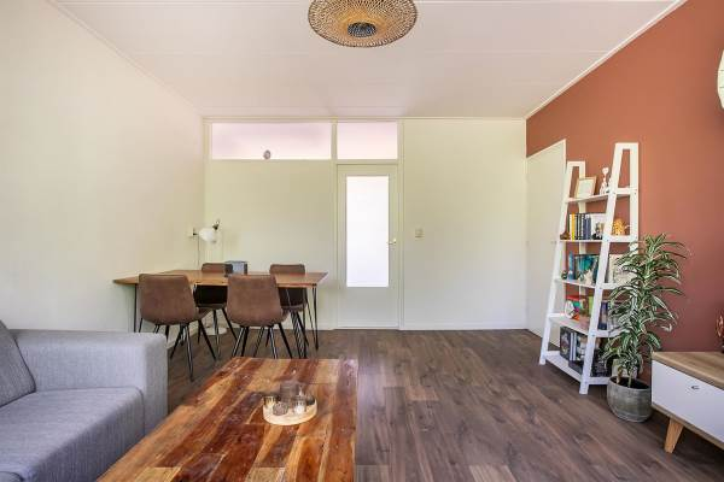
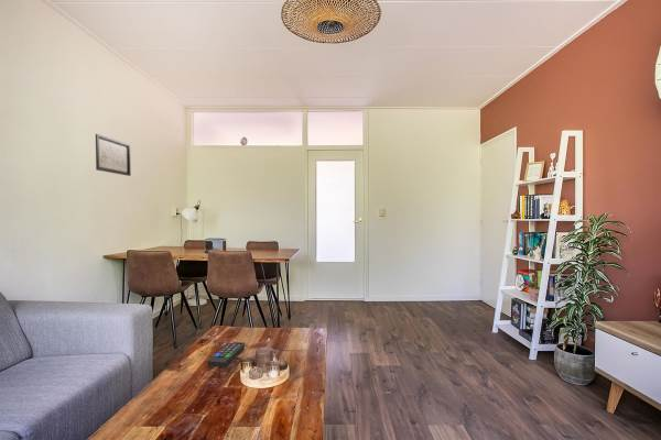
+ remote control [206,340,246,369]
+ wall art [95,133,132,177]
